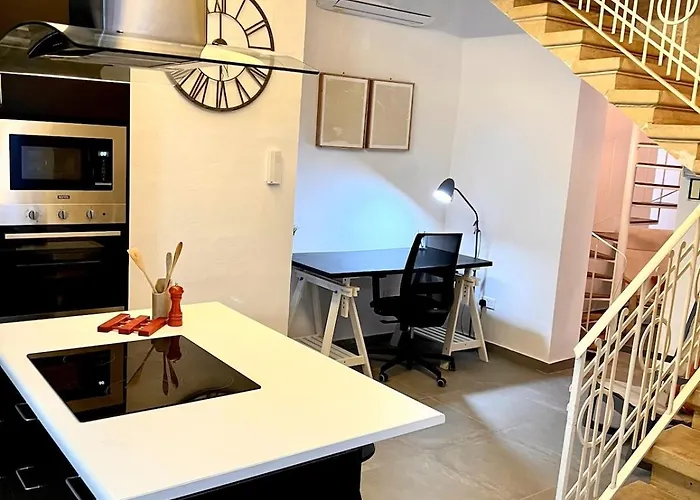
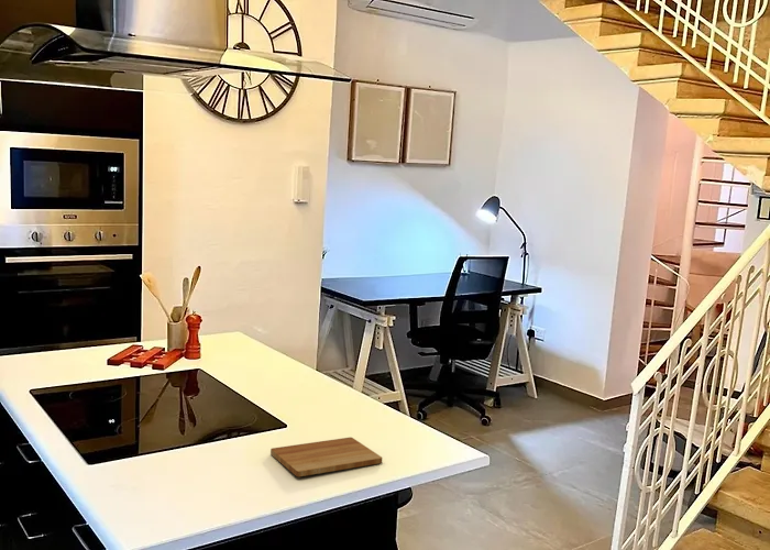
+ cutting board [270,437,383,477]
